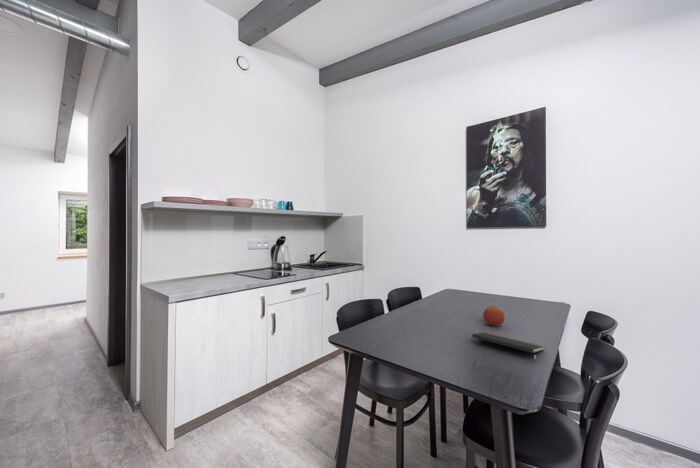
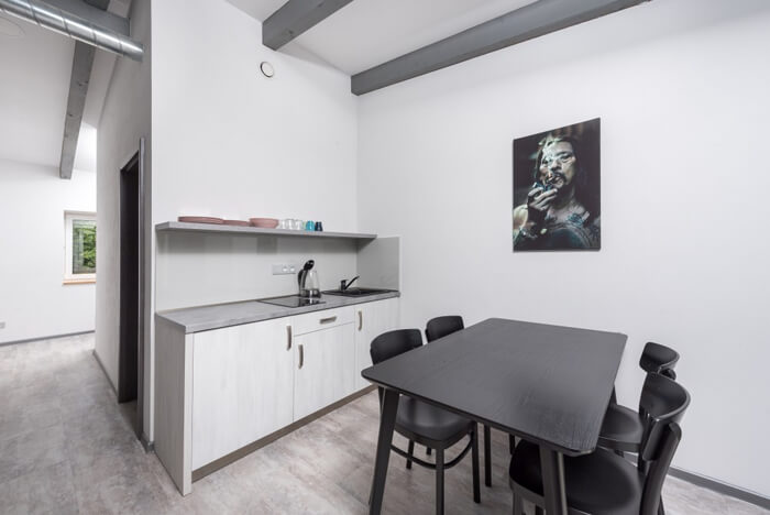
- notepad [471,332,545,363]
- fruit [482,305,506,327]
